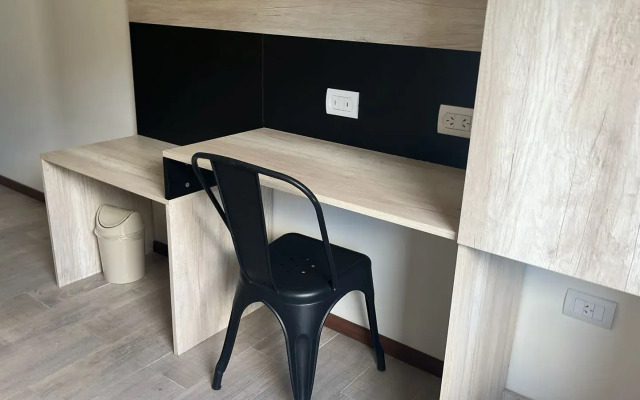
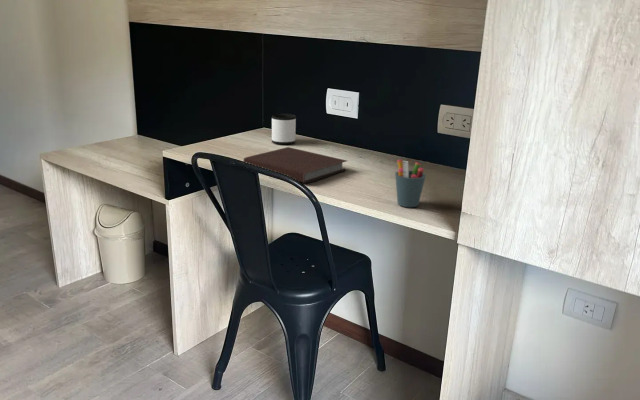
+ pen holder [394,158,427,208]
+ notebook [243,146,348,184]
+ mug [271,113,297,145]
